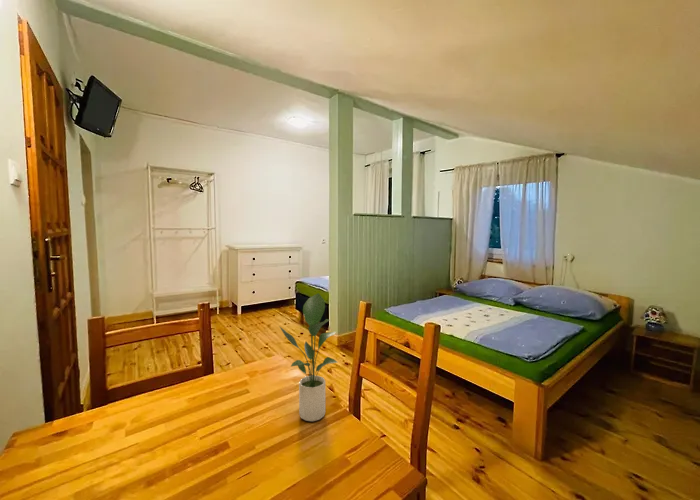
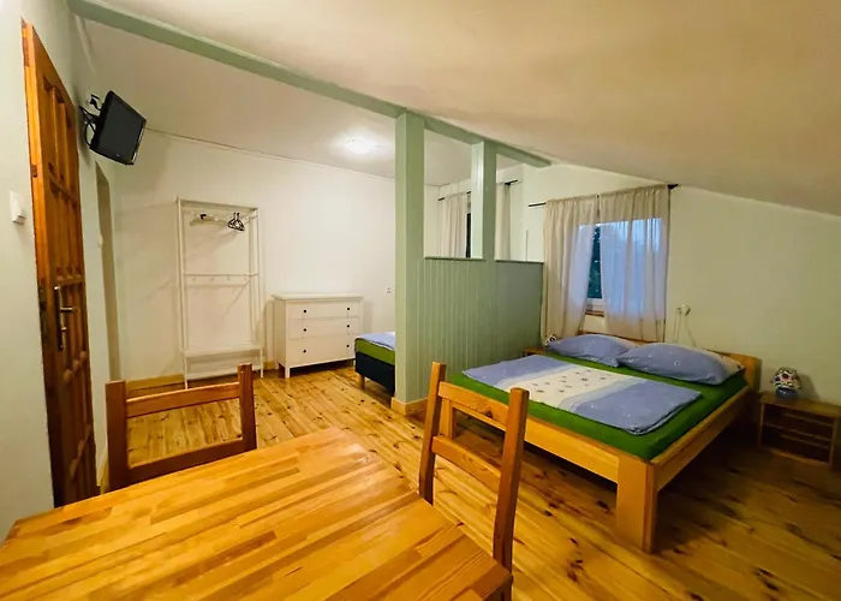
- potted plant [278,292,339,422]
